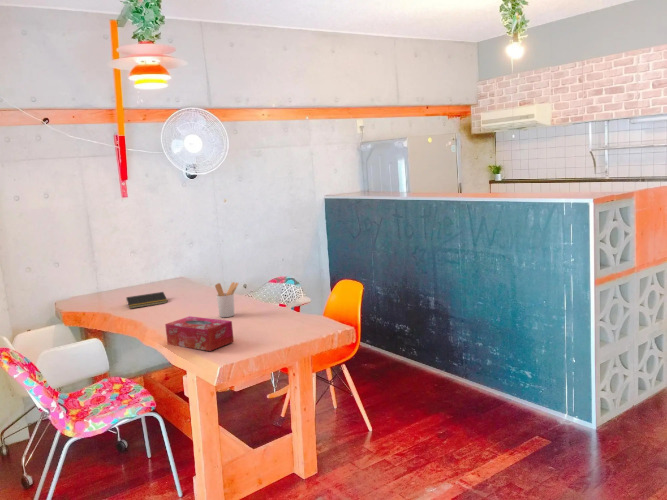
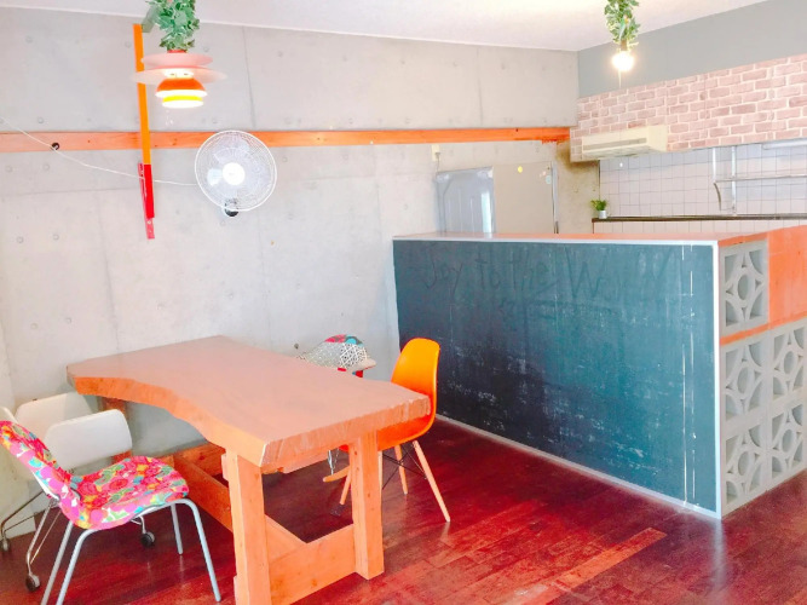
- tissue box [164,315,235,352]
- notepad [125,291,169,310]
- utensil holder [214,281,240,318]
